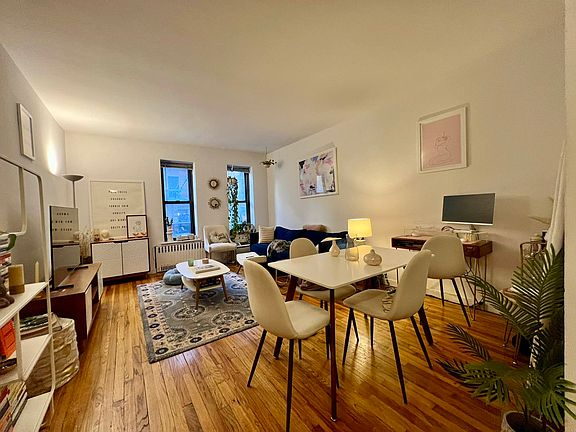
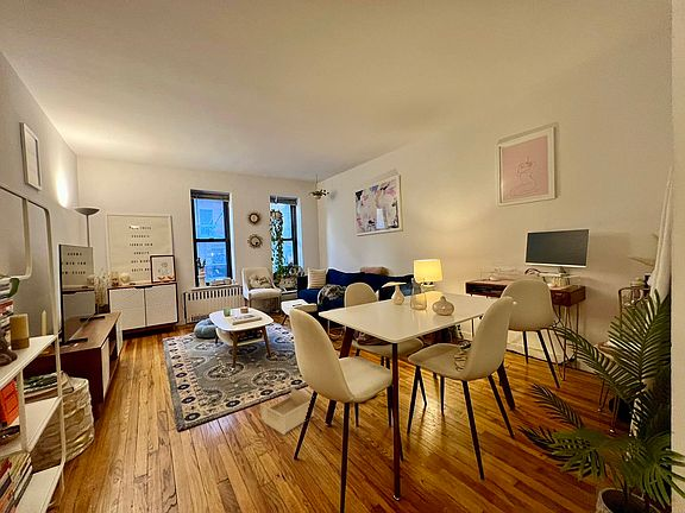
+ storage bin [259,387,315,436]
